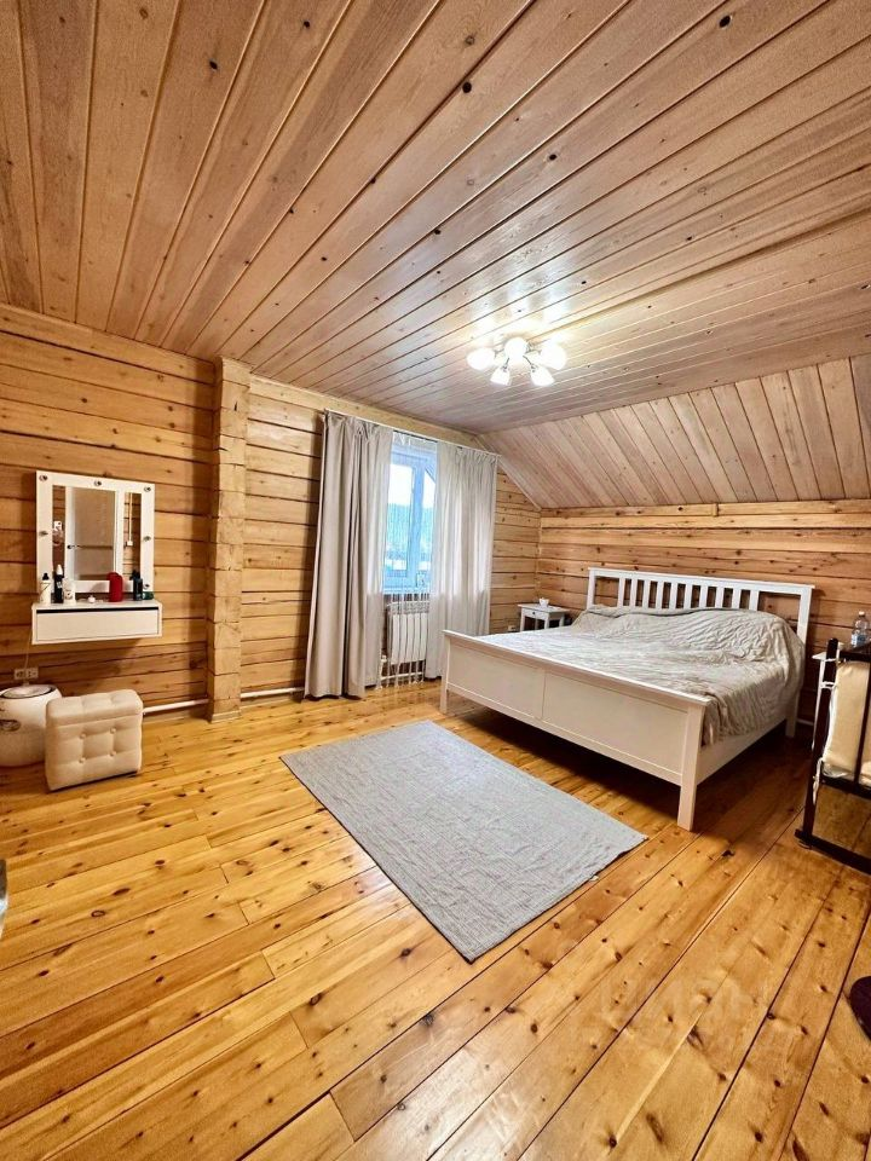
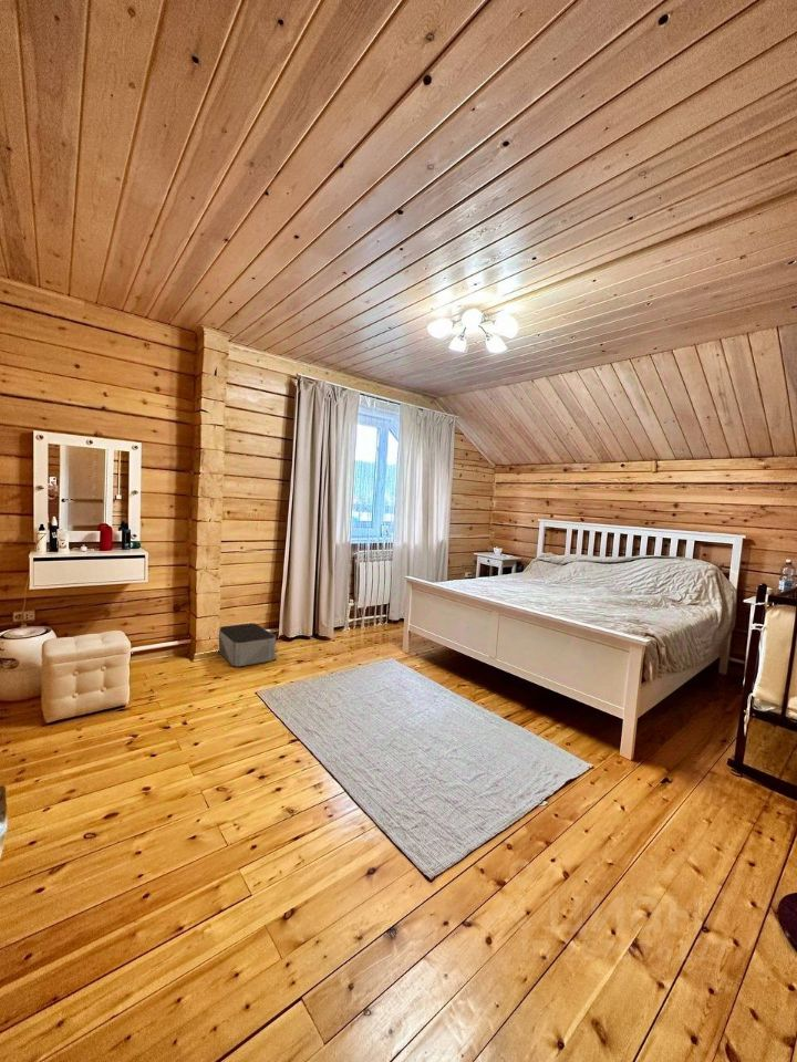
+ storage bin [217,622,277,667]
